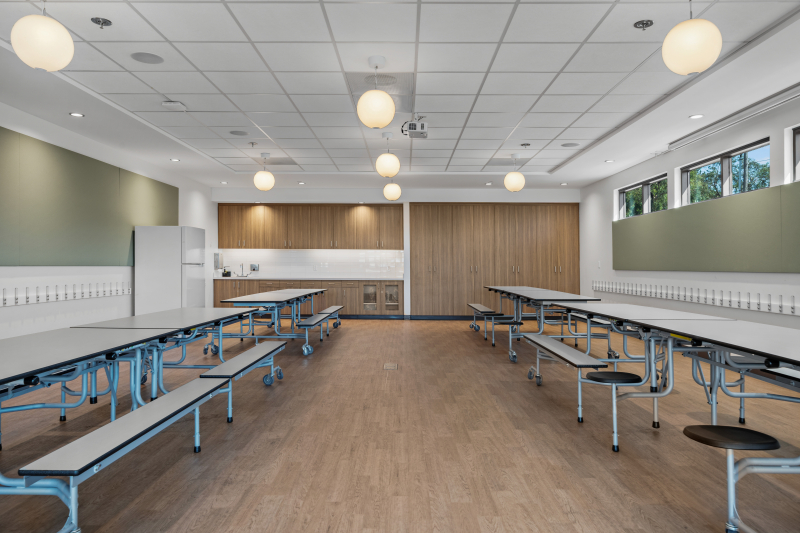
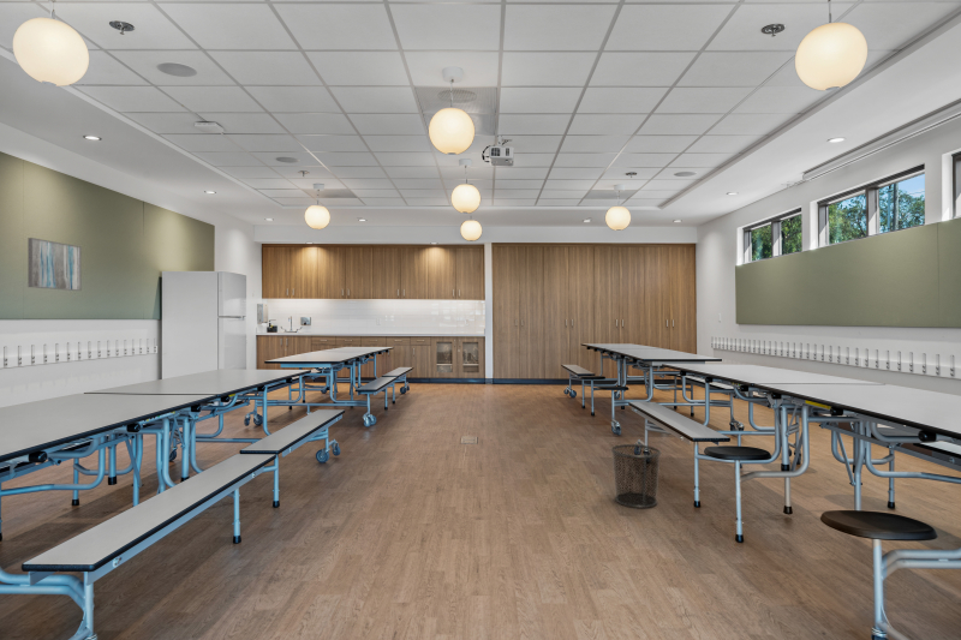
+ wall art [26,237,83,292]
+ waste bin [610,443,662,509]
